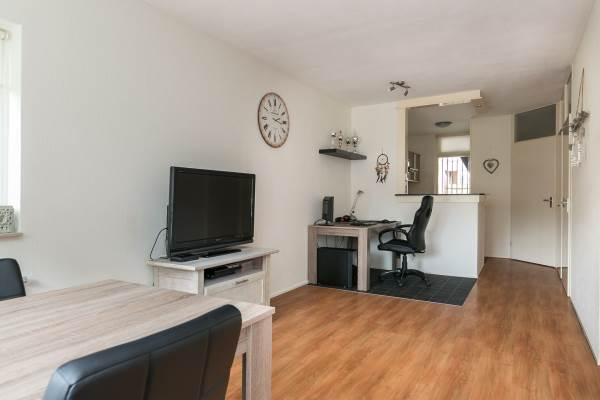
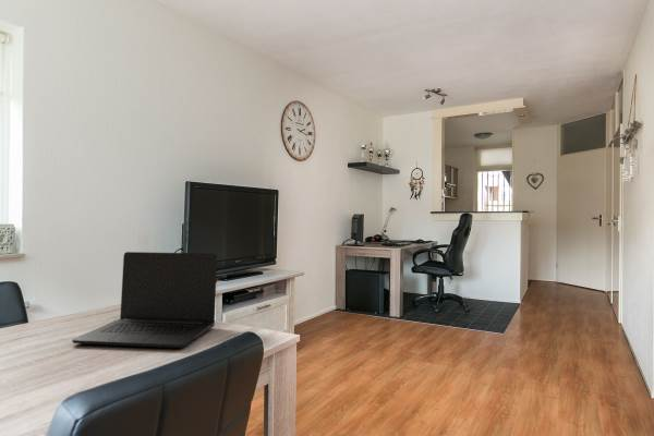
+ laptop [71,251,218,349]
